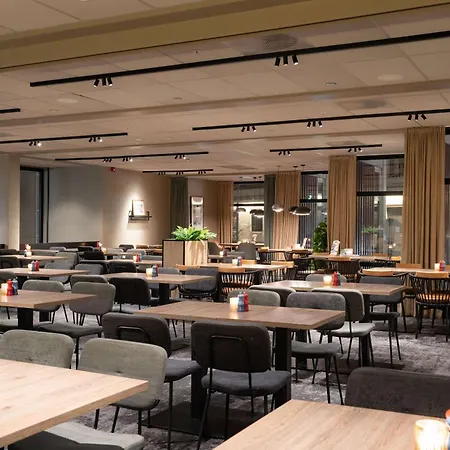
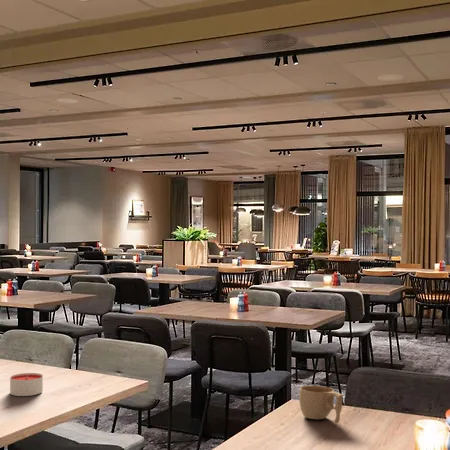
+ candle [9,372,44,397]
+ cup [298,385,344,424]
